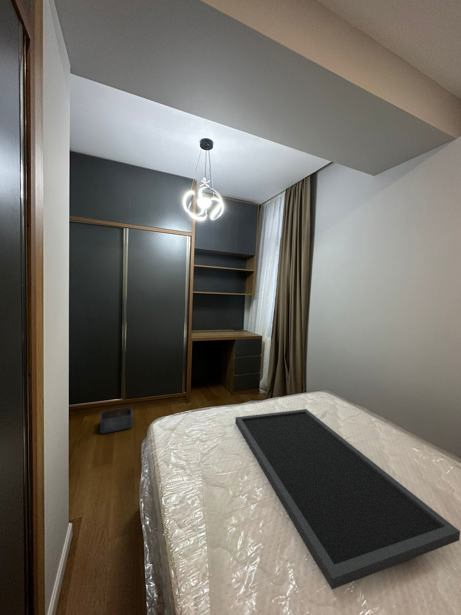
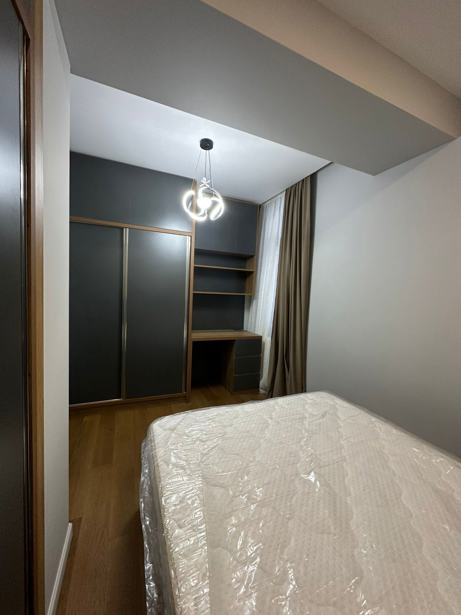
- storage bin [99,406,134,434]
- tray [234,408,461,590]
